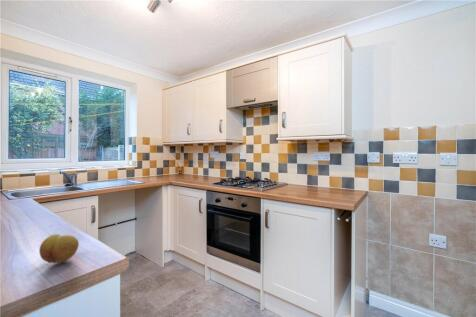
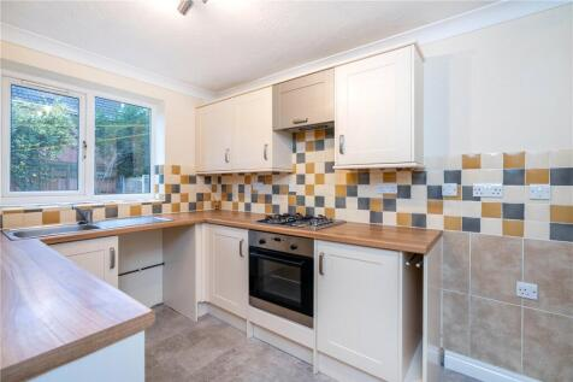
- fruit [38,233,80,264]
